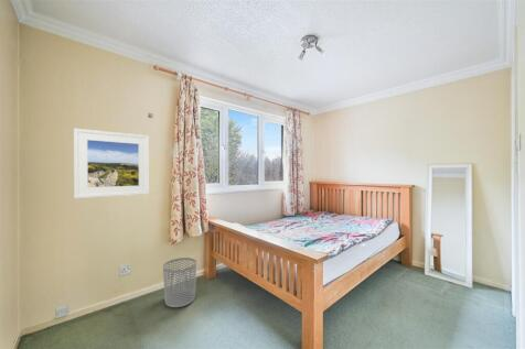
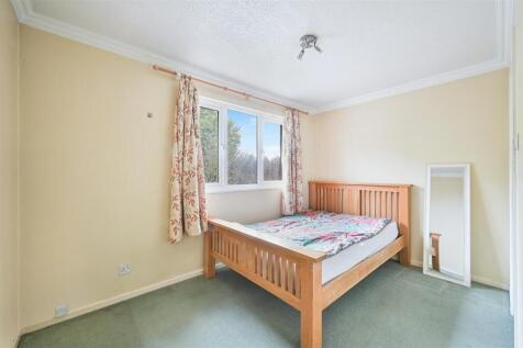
- waste bin [162,257,197,308]
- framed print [73,128,150,199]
